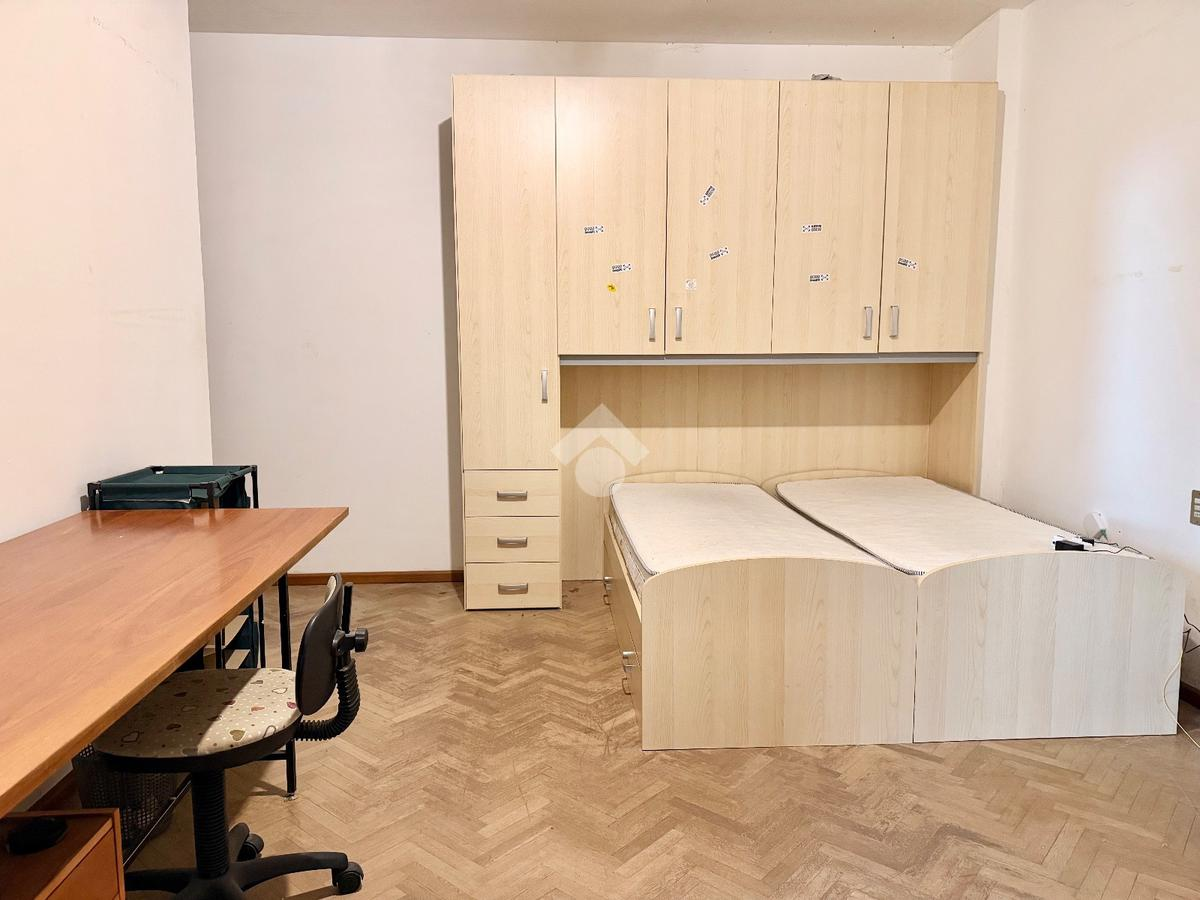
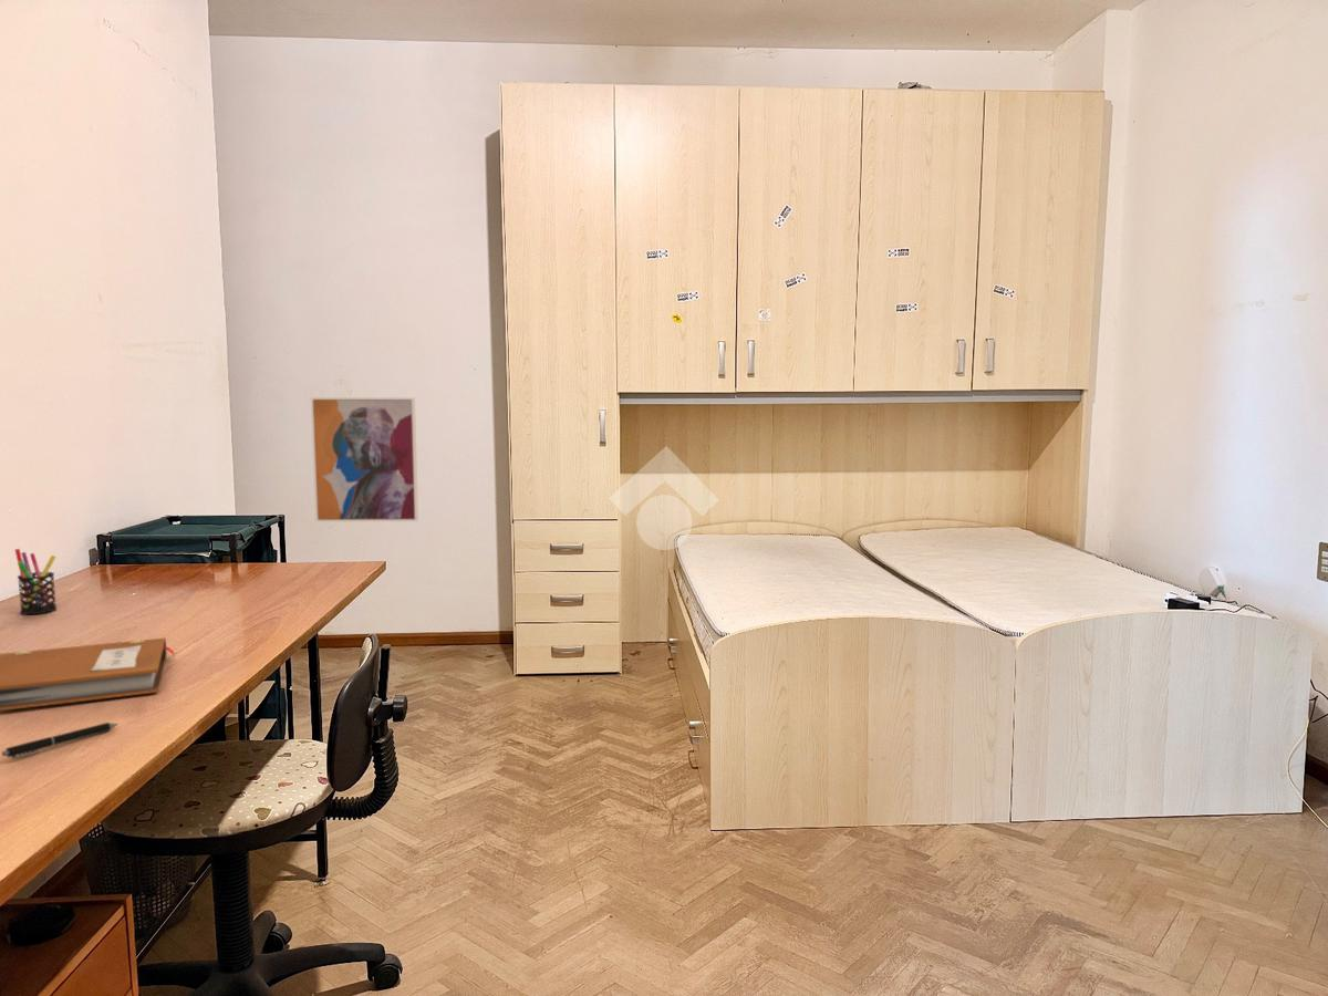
+ notebook [0,637,176,712]
+ pen [1,722,120,759]
+ pen holder [13,548,58,615]
+ wall art [310,396,419,523]
